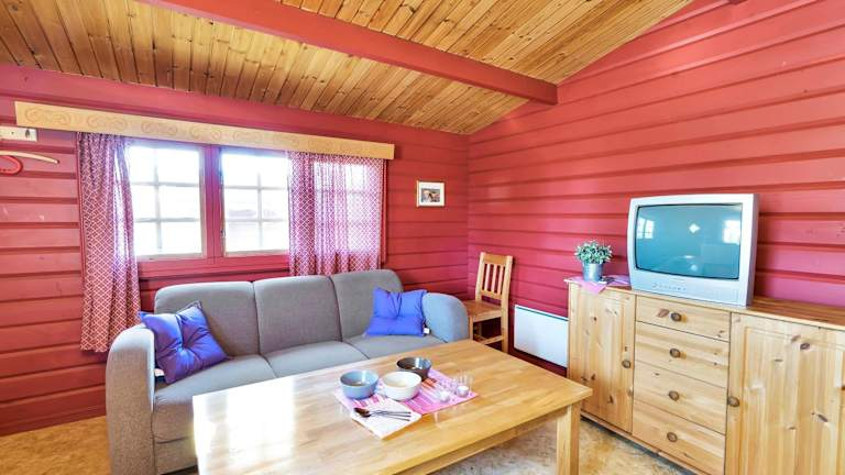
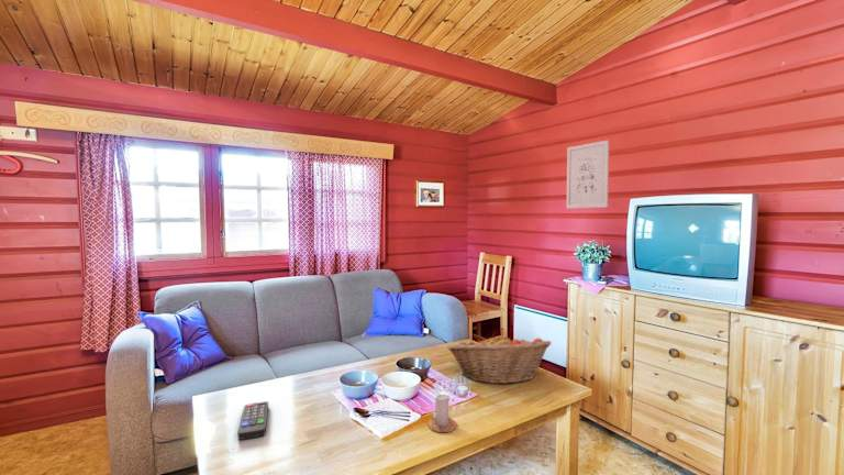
+ wall art [565,139,610,210]
+ candle [427,394,457,433]
+ remote control [236,400,269,441]
+ fruit basket [446,332,553,385]
